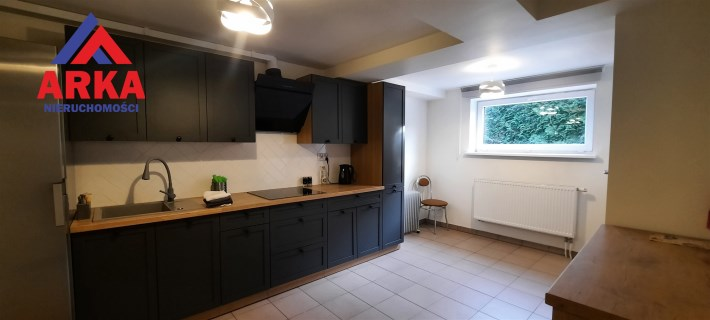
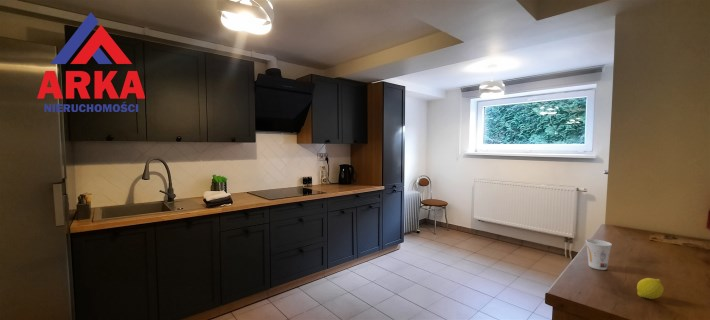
+ fruit [636,277,665,300]
+ cup [585,238,613,271]
